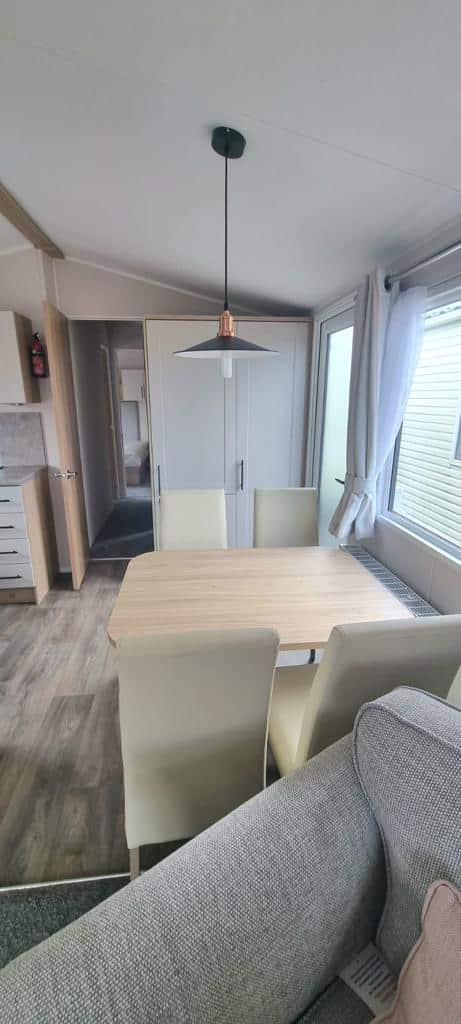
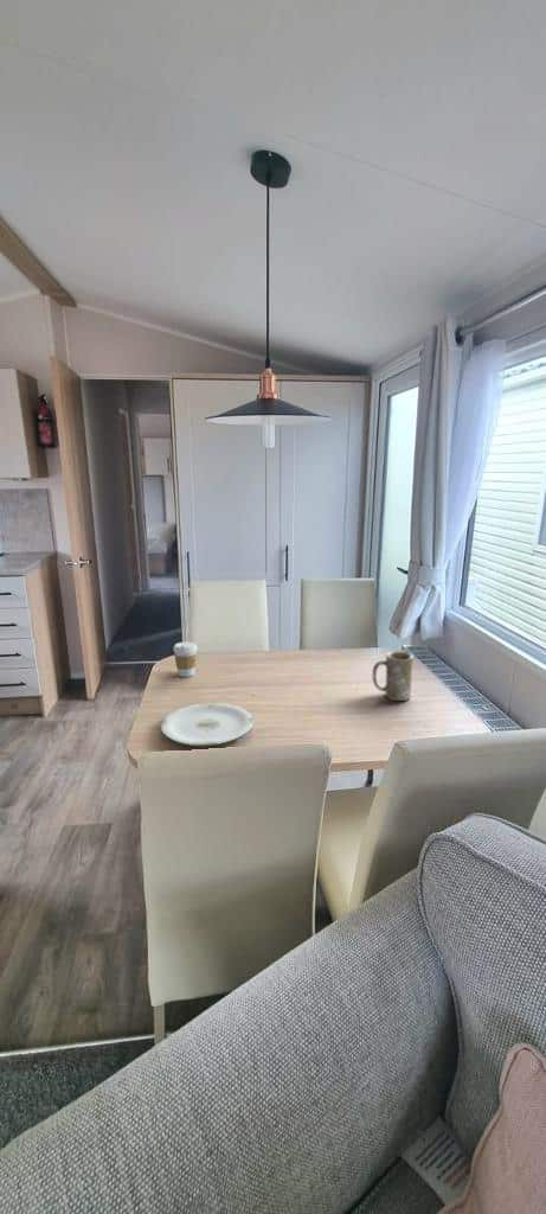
+ mug [372,650,415,702]
+ coffee cup [173,641,198,678]
+ plate [160,702,255,747]
